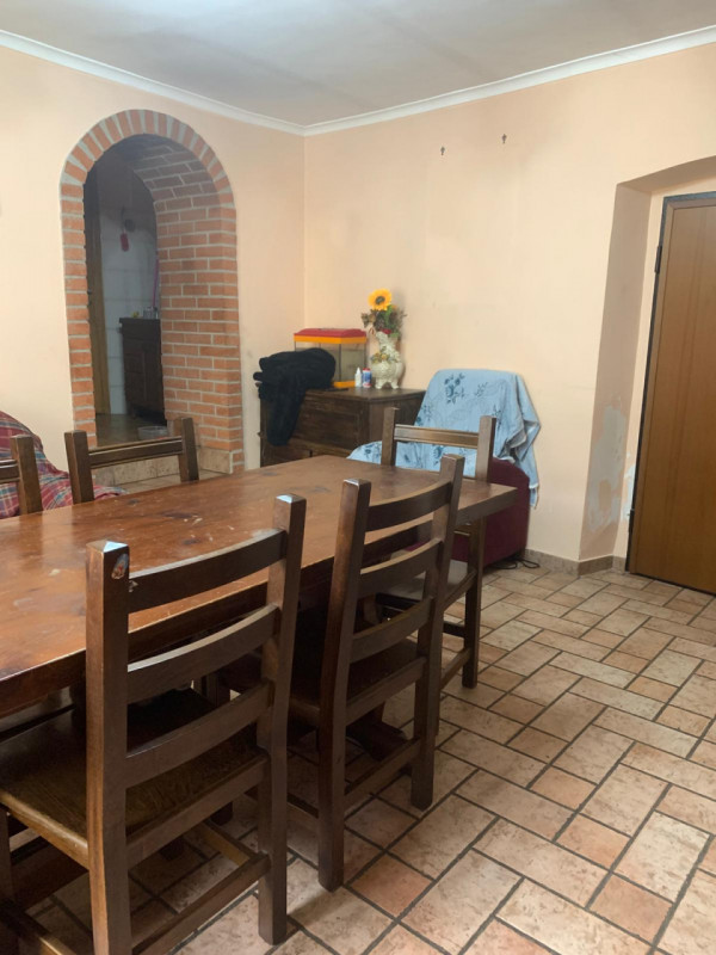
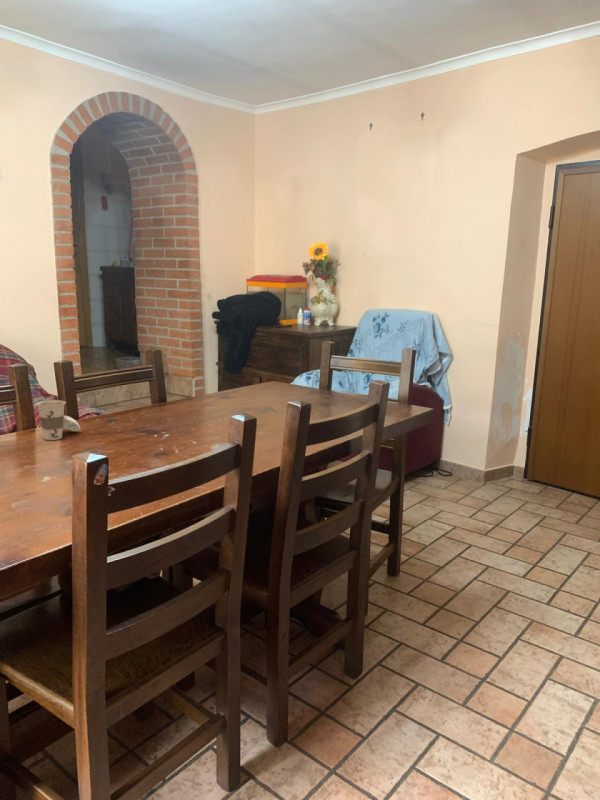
+ cup [35,399,81,441]
